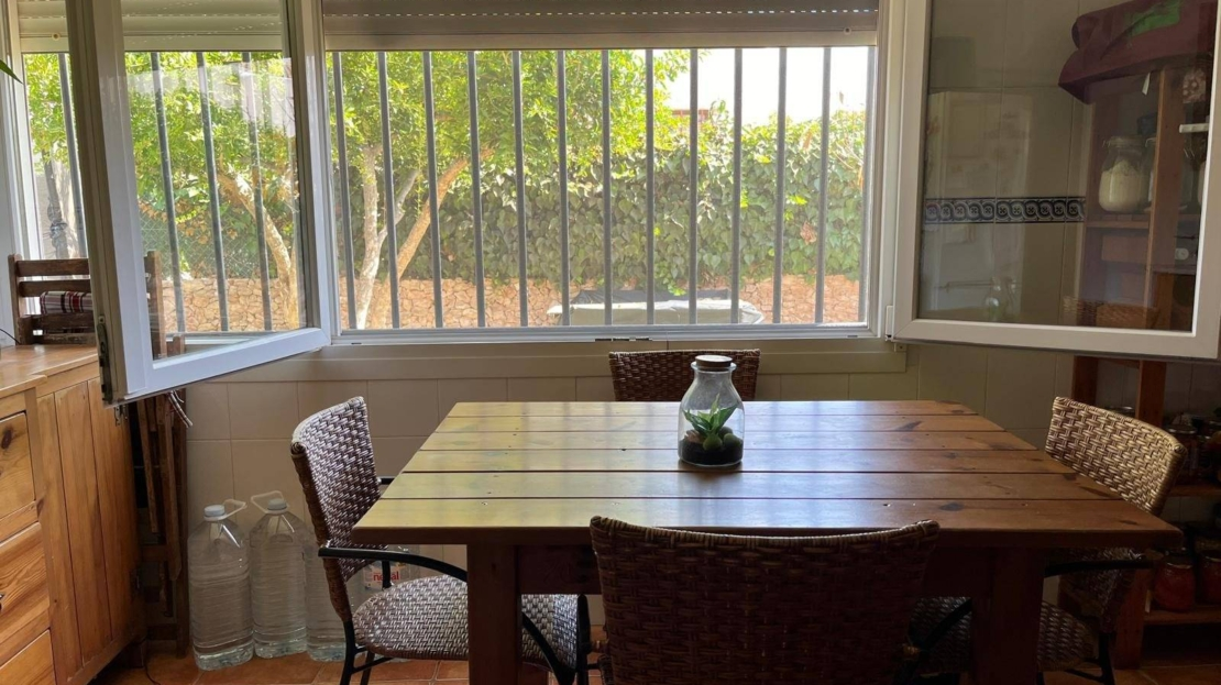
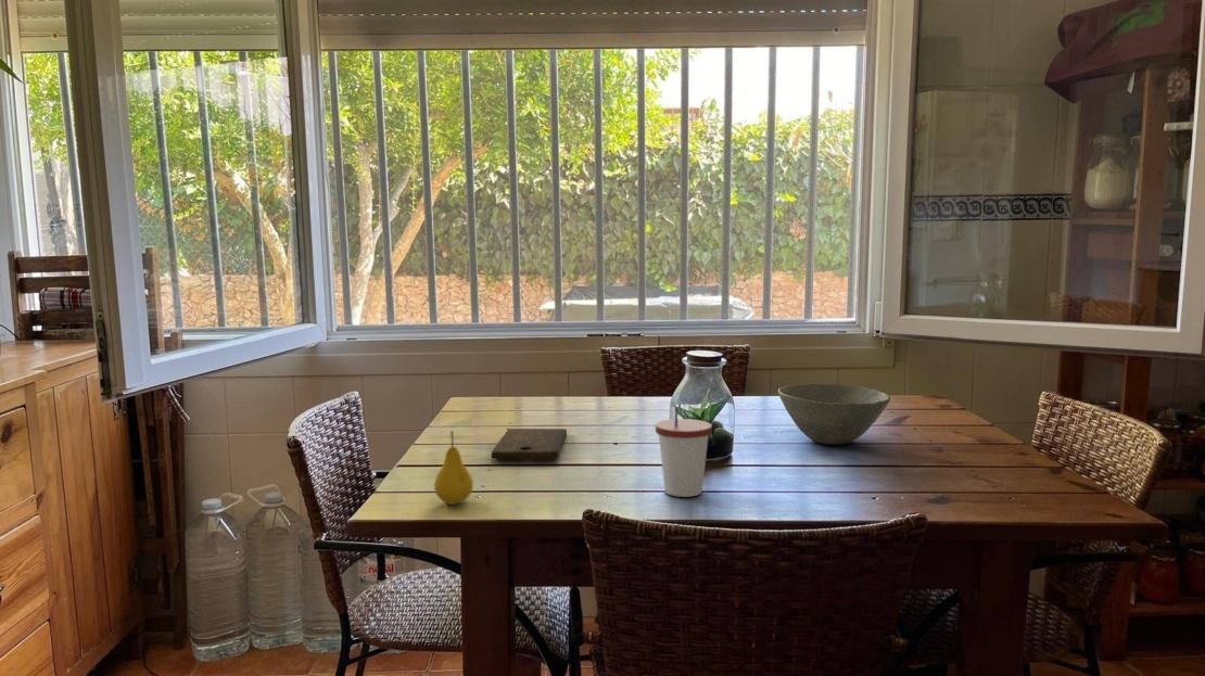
+ fruit [433,430,474,506]
+ cutting board [491,428,568,460]
+ bowl [777,383,891,446]
+ cup [655,407,713,498]
